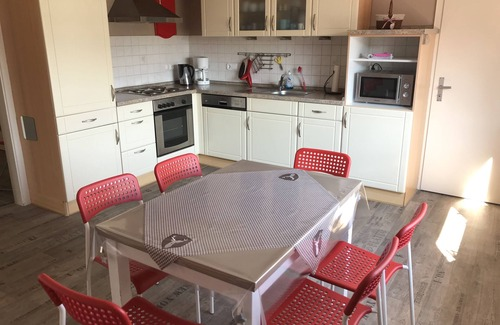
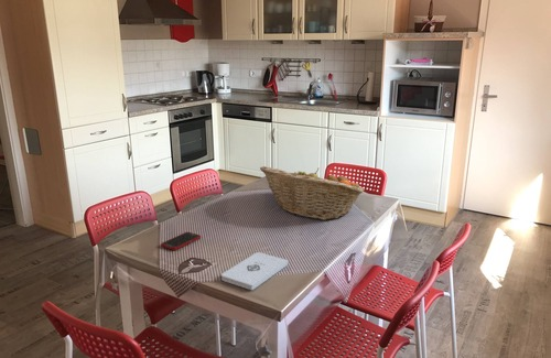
+ fruit basket [259,165,365,221]
+ cell phone [160,231,202,251]
+ notepad [220,251,289,291]
